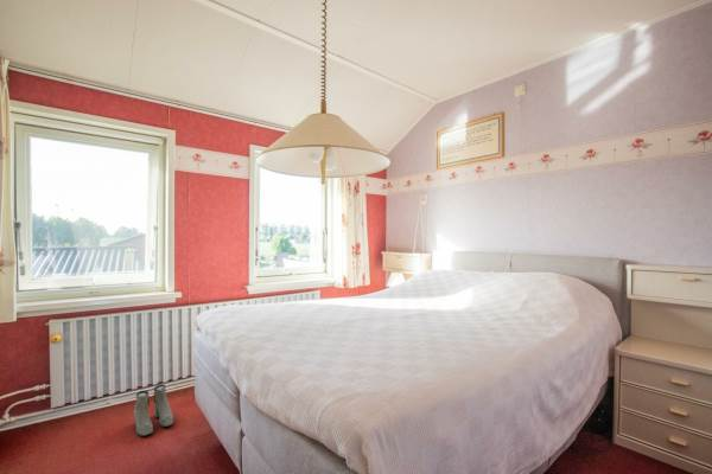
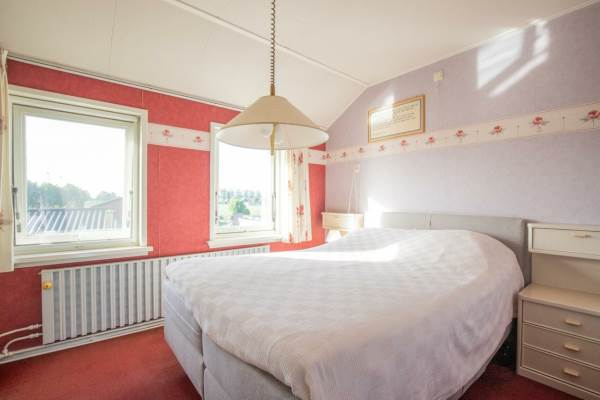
- boots [133,384,174,437]
